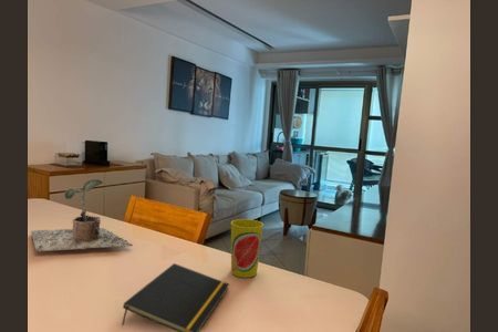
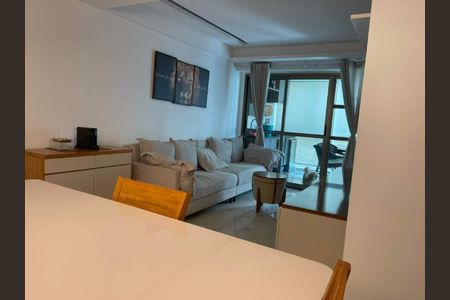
- cup [230,218,264,279]
- notepad [121,262,230,332]
- plant [30,178,134,252]
